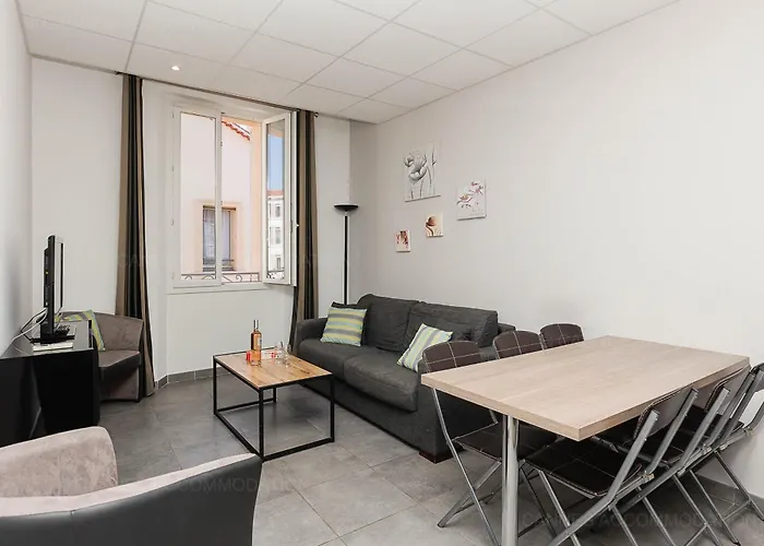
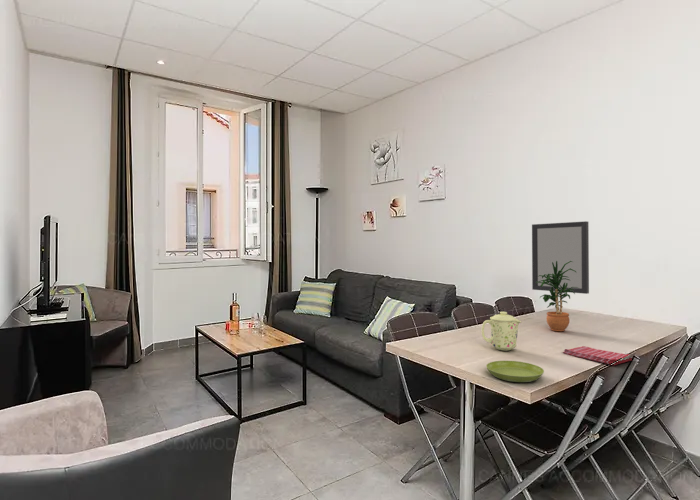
+ mug [481,311,522,352]
+ saucer [485,360,545,383]
+ home mirror [531,220,590,295]
+ dish towel [562,345,633,366]
+ potted plant [536,261,578,332]
